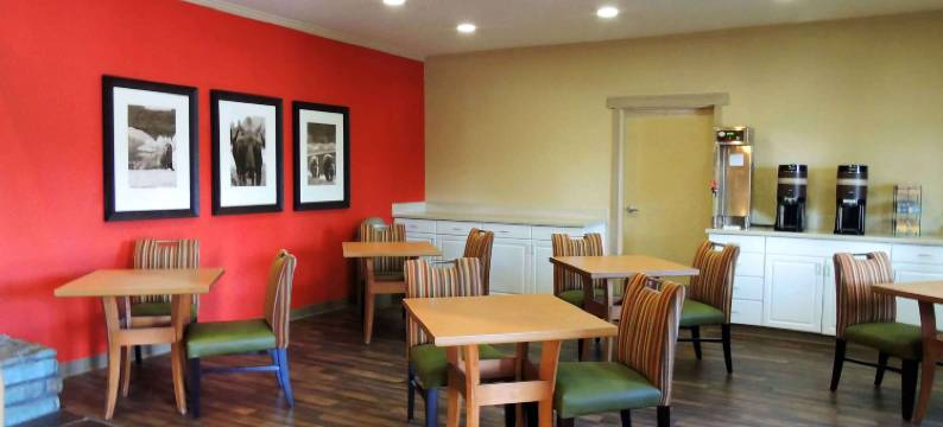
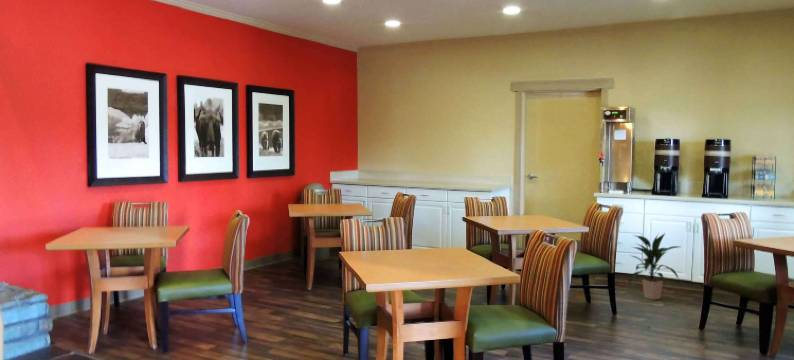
+ indoor plant [627,232,680,301]
